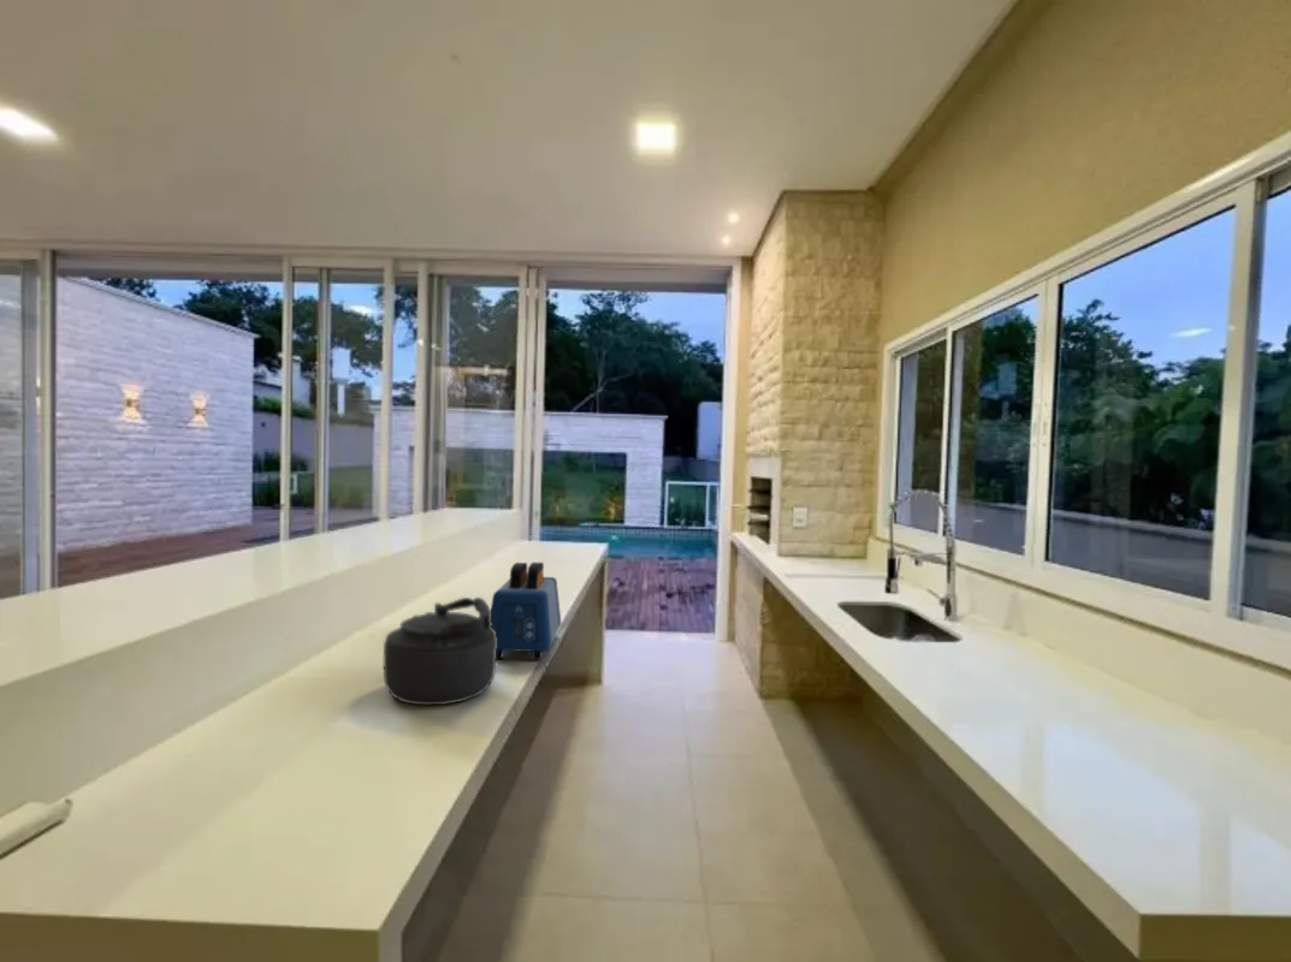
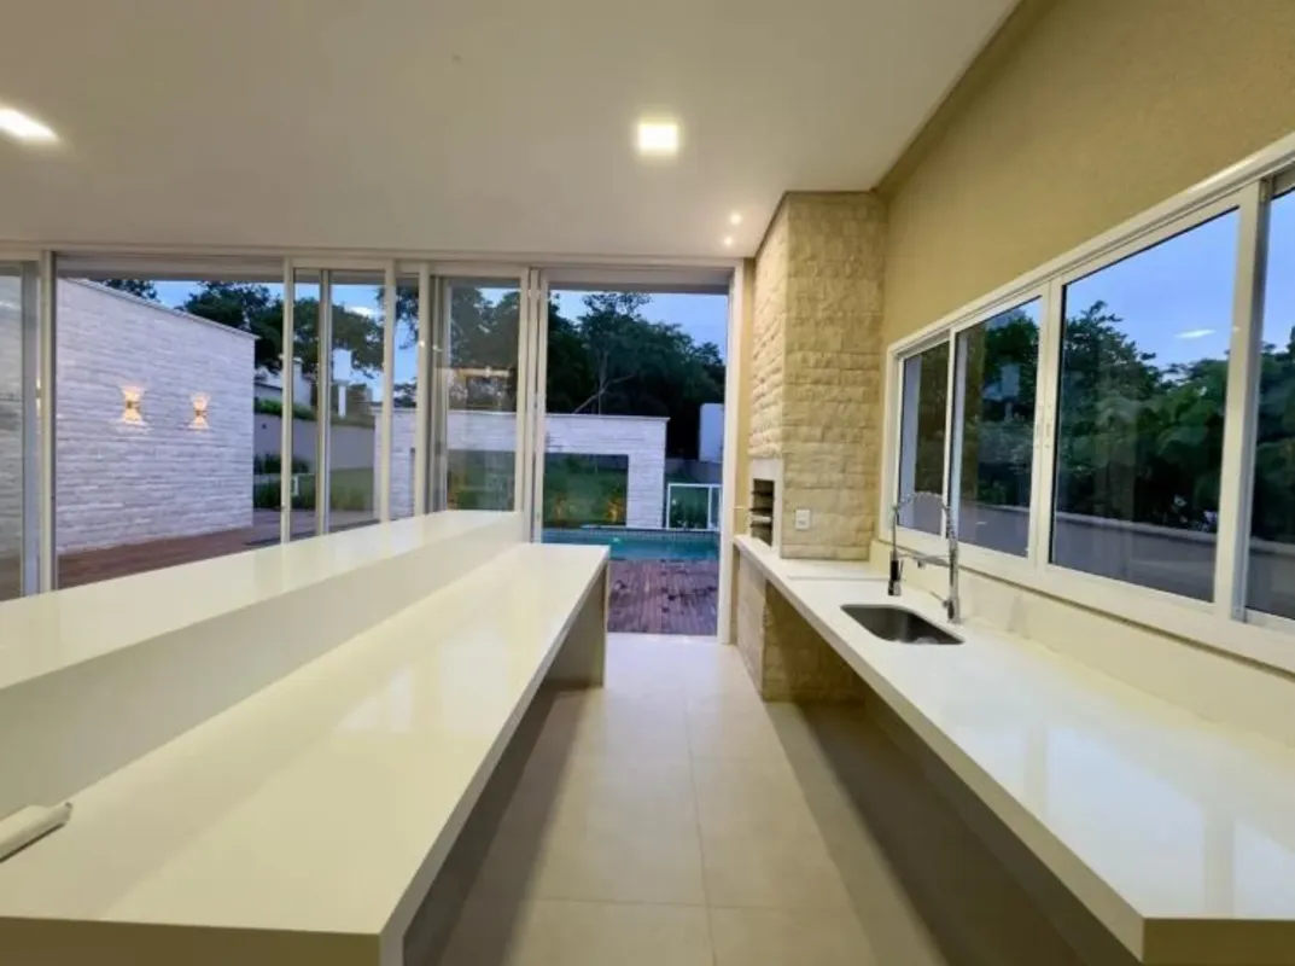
- kettle [383,596,497,706]
- toaster [490,562,562,661]
